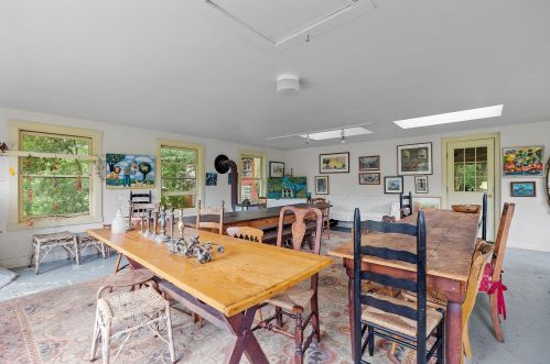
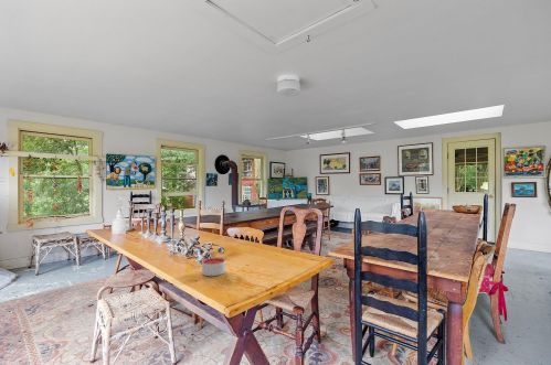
+ candle [201,256,226,277]
